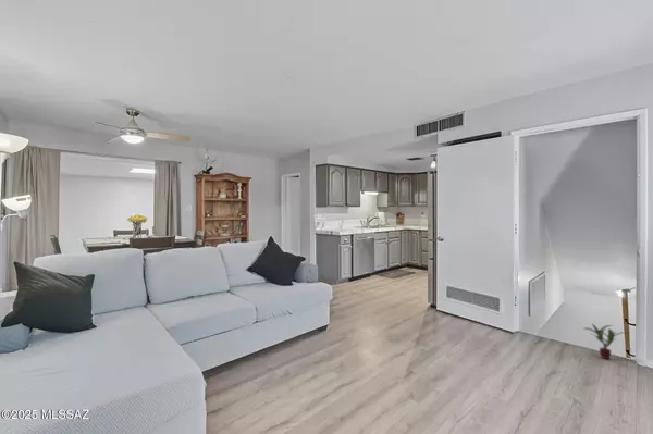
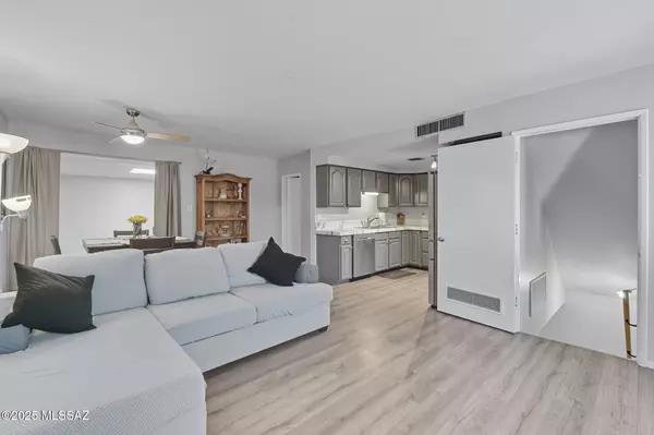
- potted plant [582,323,629,360]
